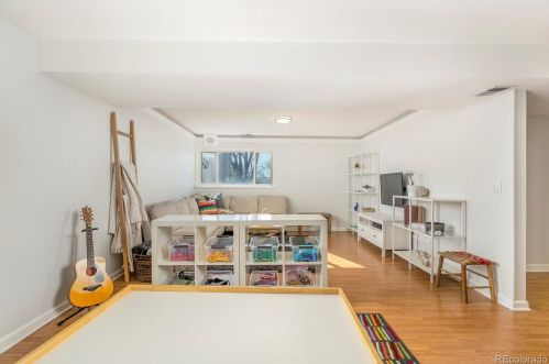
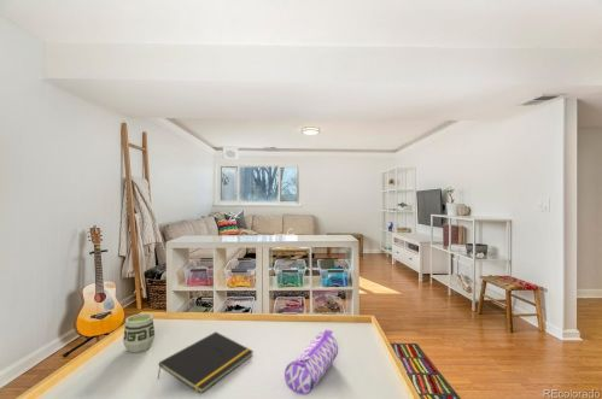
+ cup [122,312,156,353]
+ notepad [156,330,255,395]
+ pencil case [284,329,339,397]
